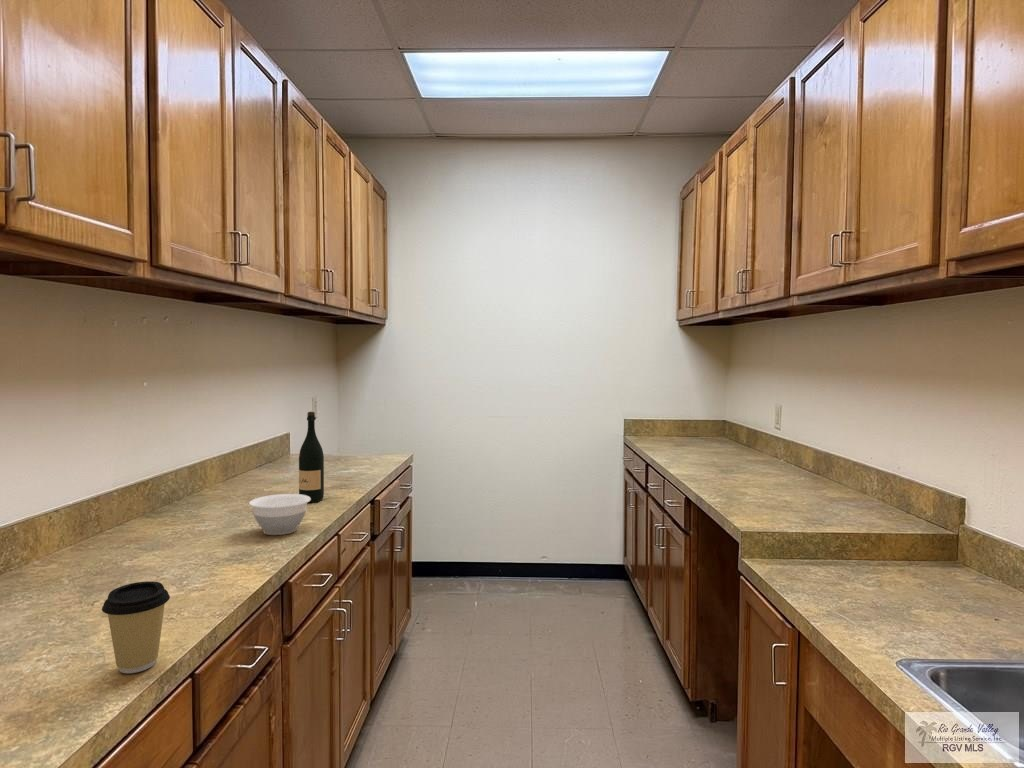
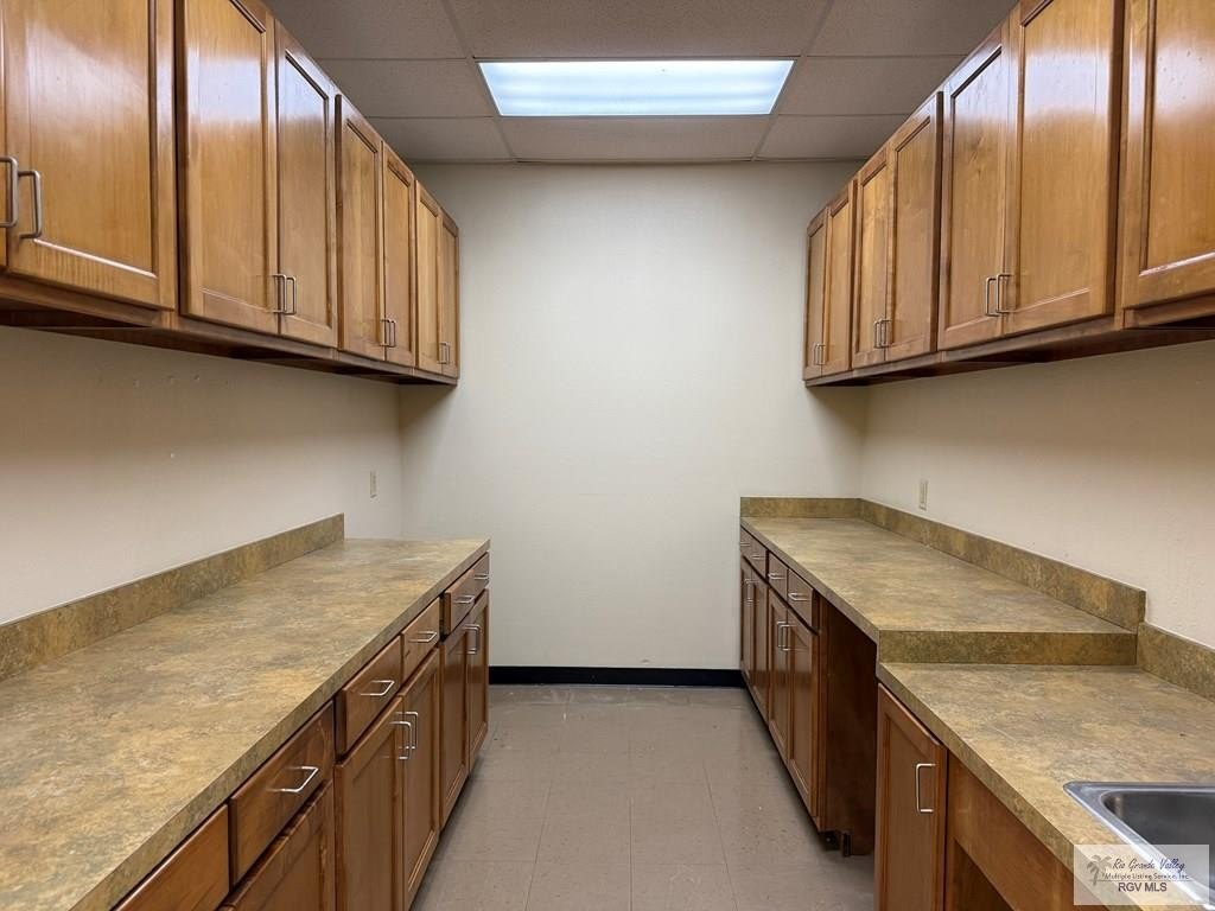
- wine bottle [298,411,325,503]
- coffee cup [101,580,171,674]
- bowl [248,493,311,536]
